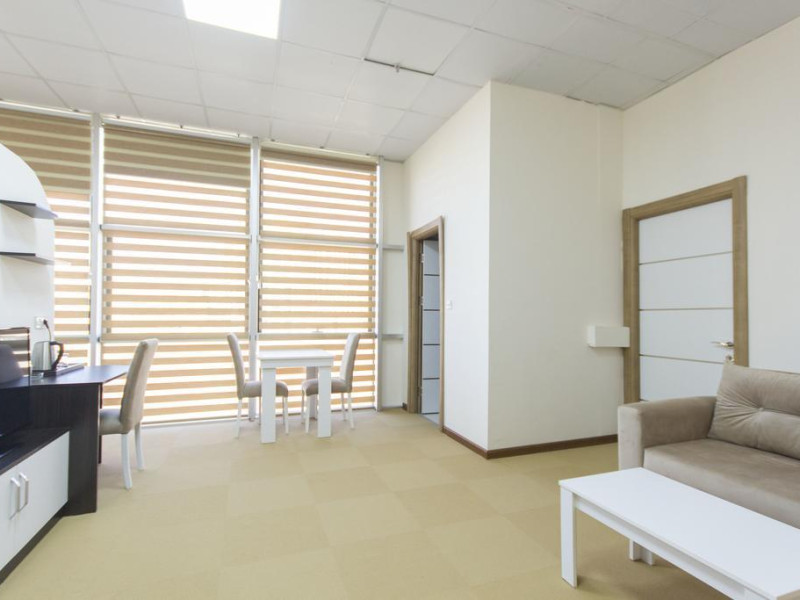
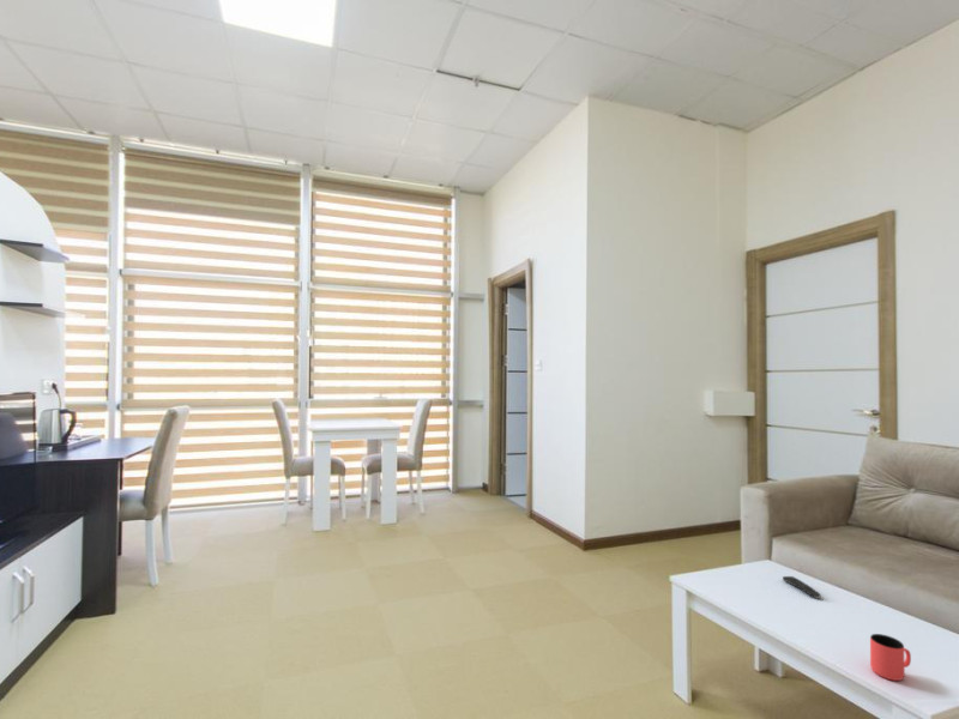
+ remote control [782,575,822,600]
+ cup [869,633,912,682]
